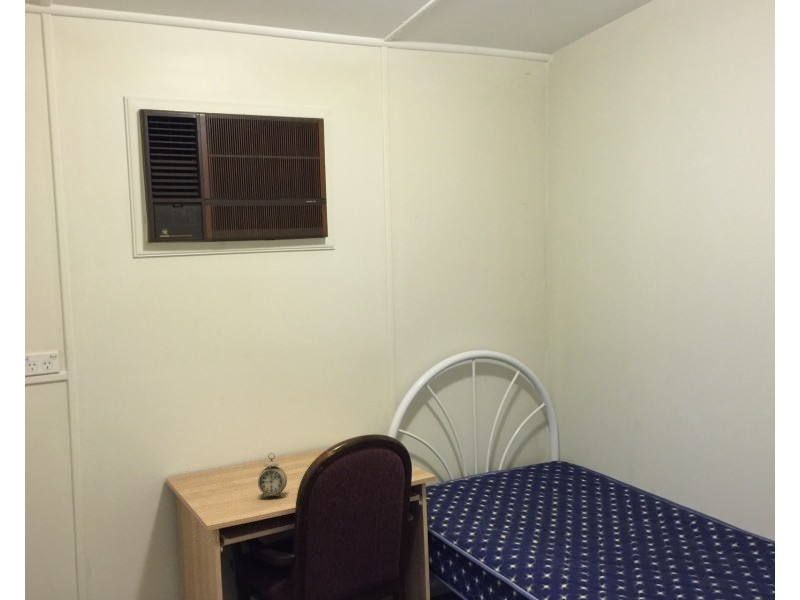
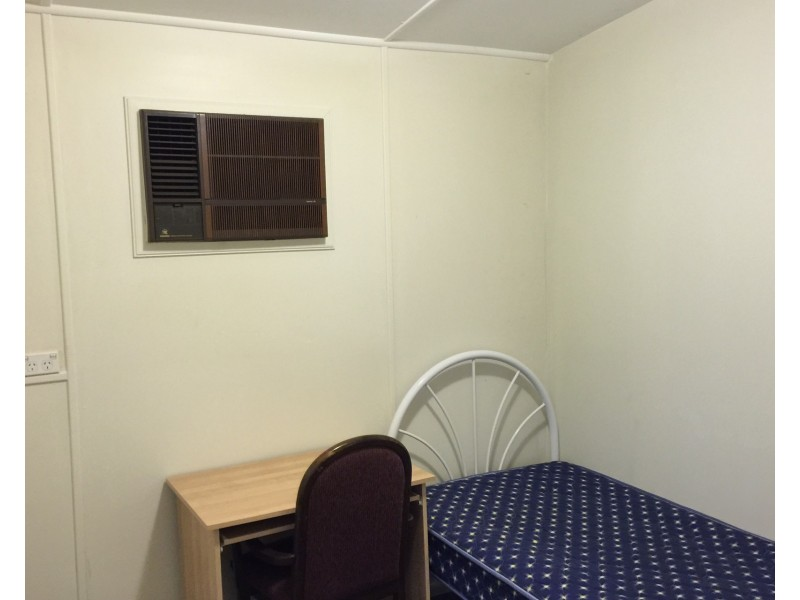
- alarm clock [257,452,288,500]
